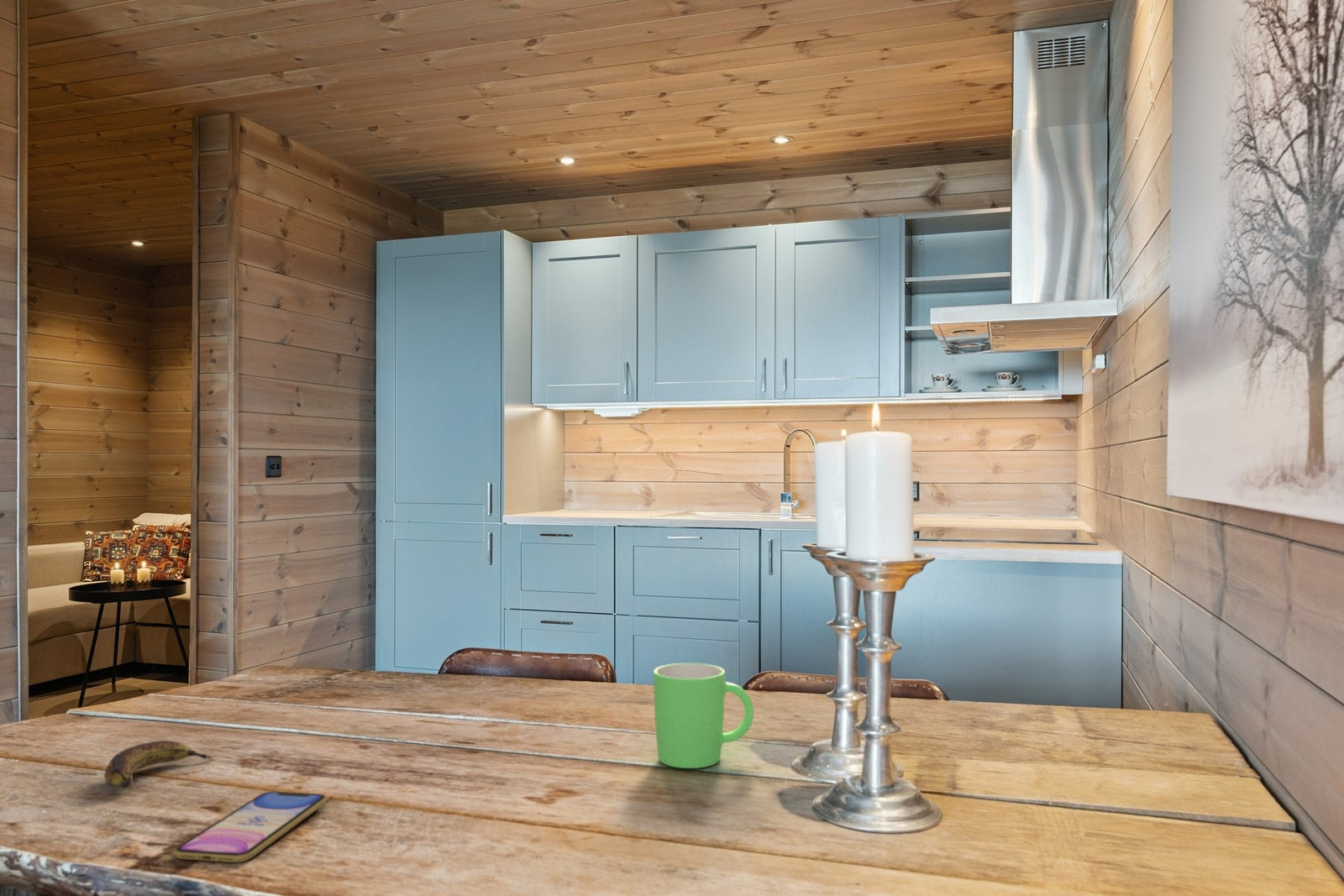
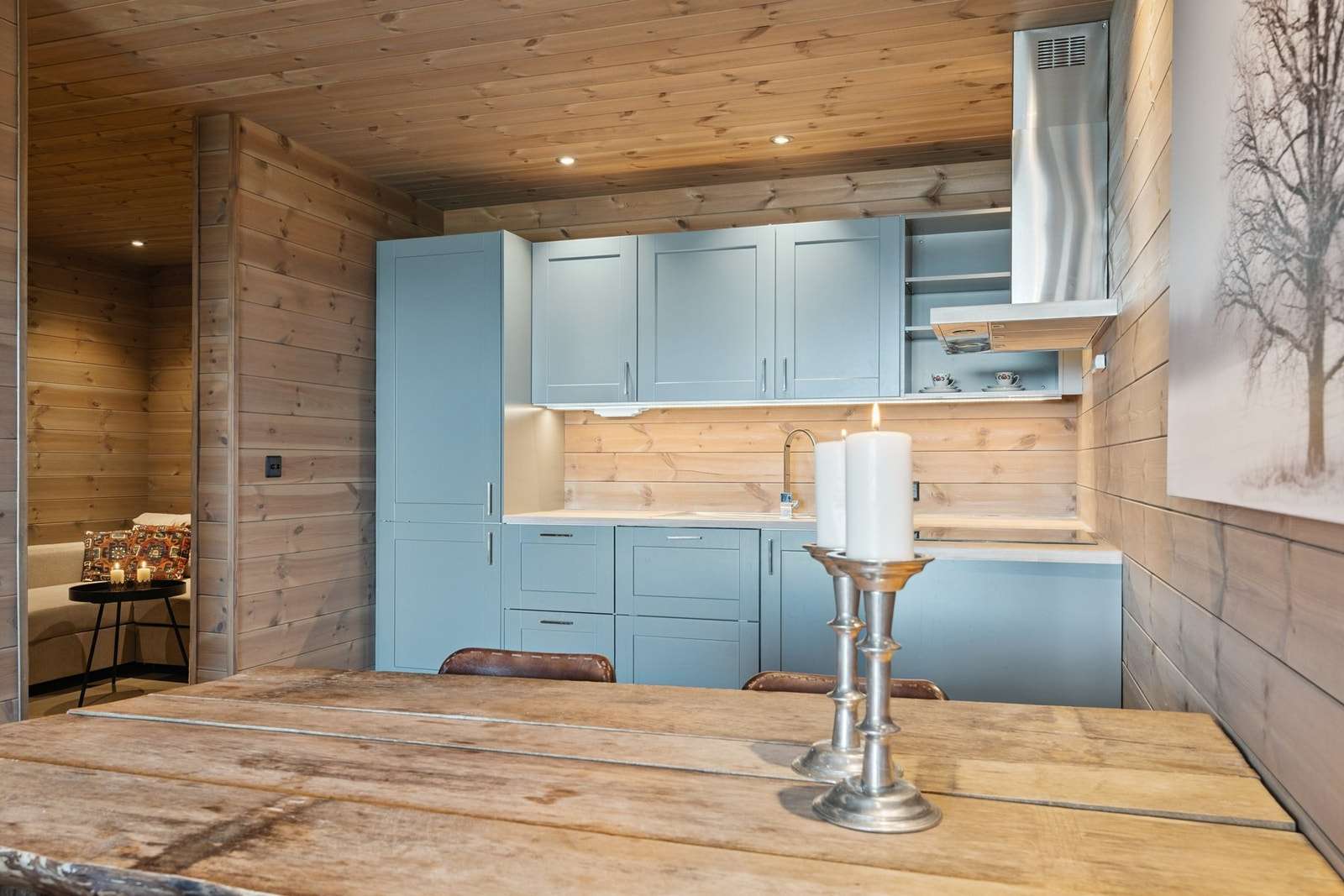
- banana [103,740,217,789]
- smartphone [174,791,328,863]
- mug [653,663,754,769]
